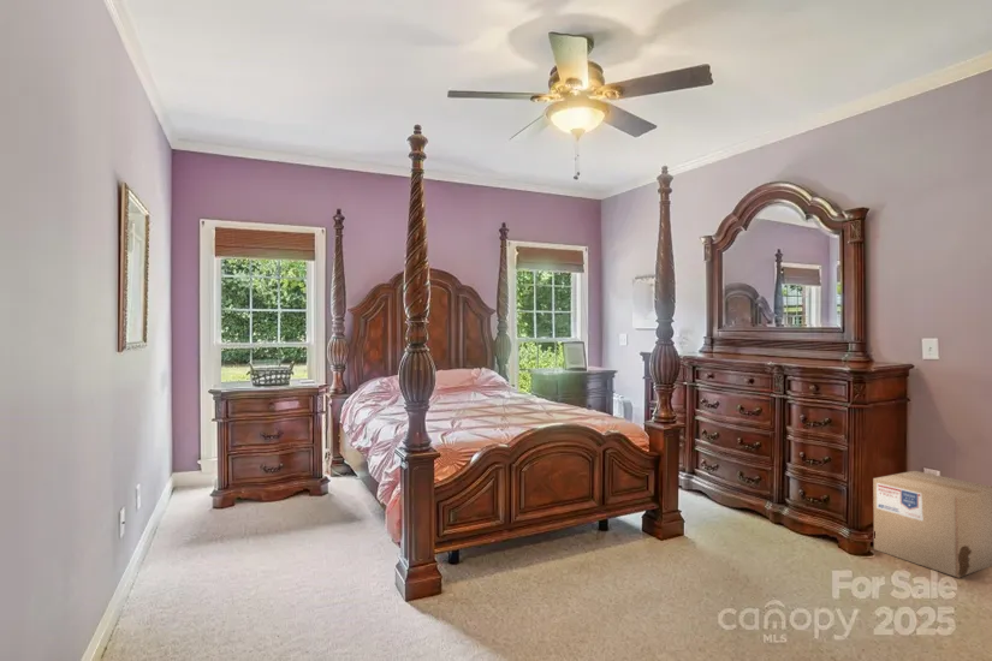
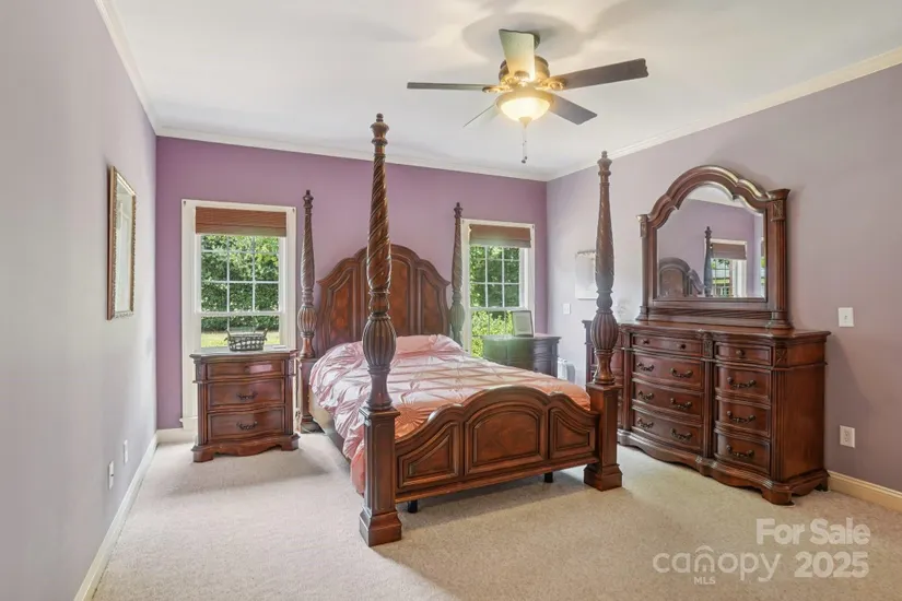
- cardboard box [872,470,992,579]
